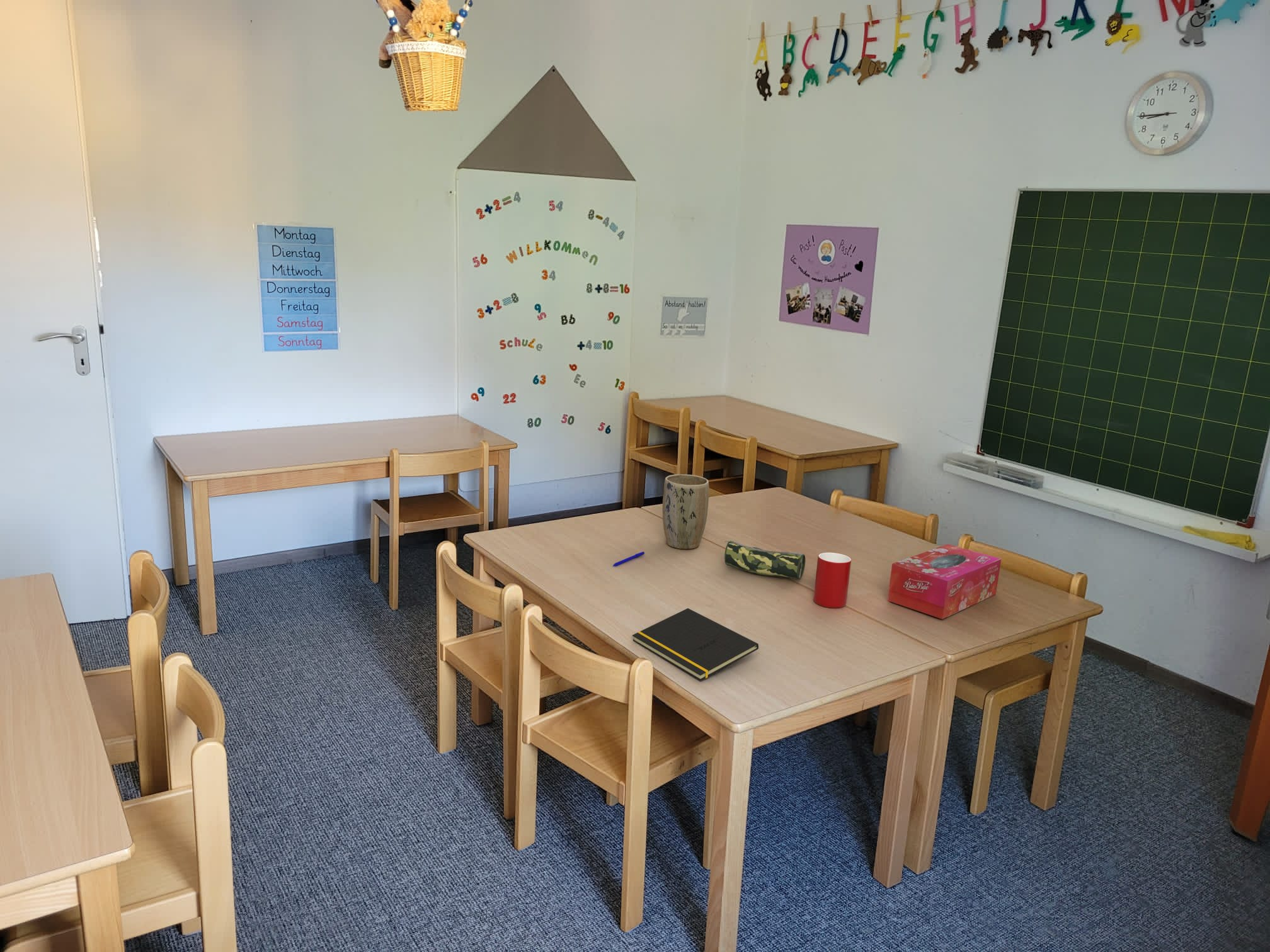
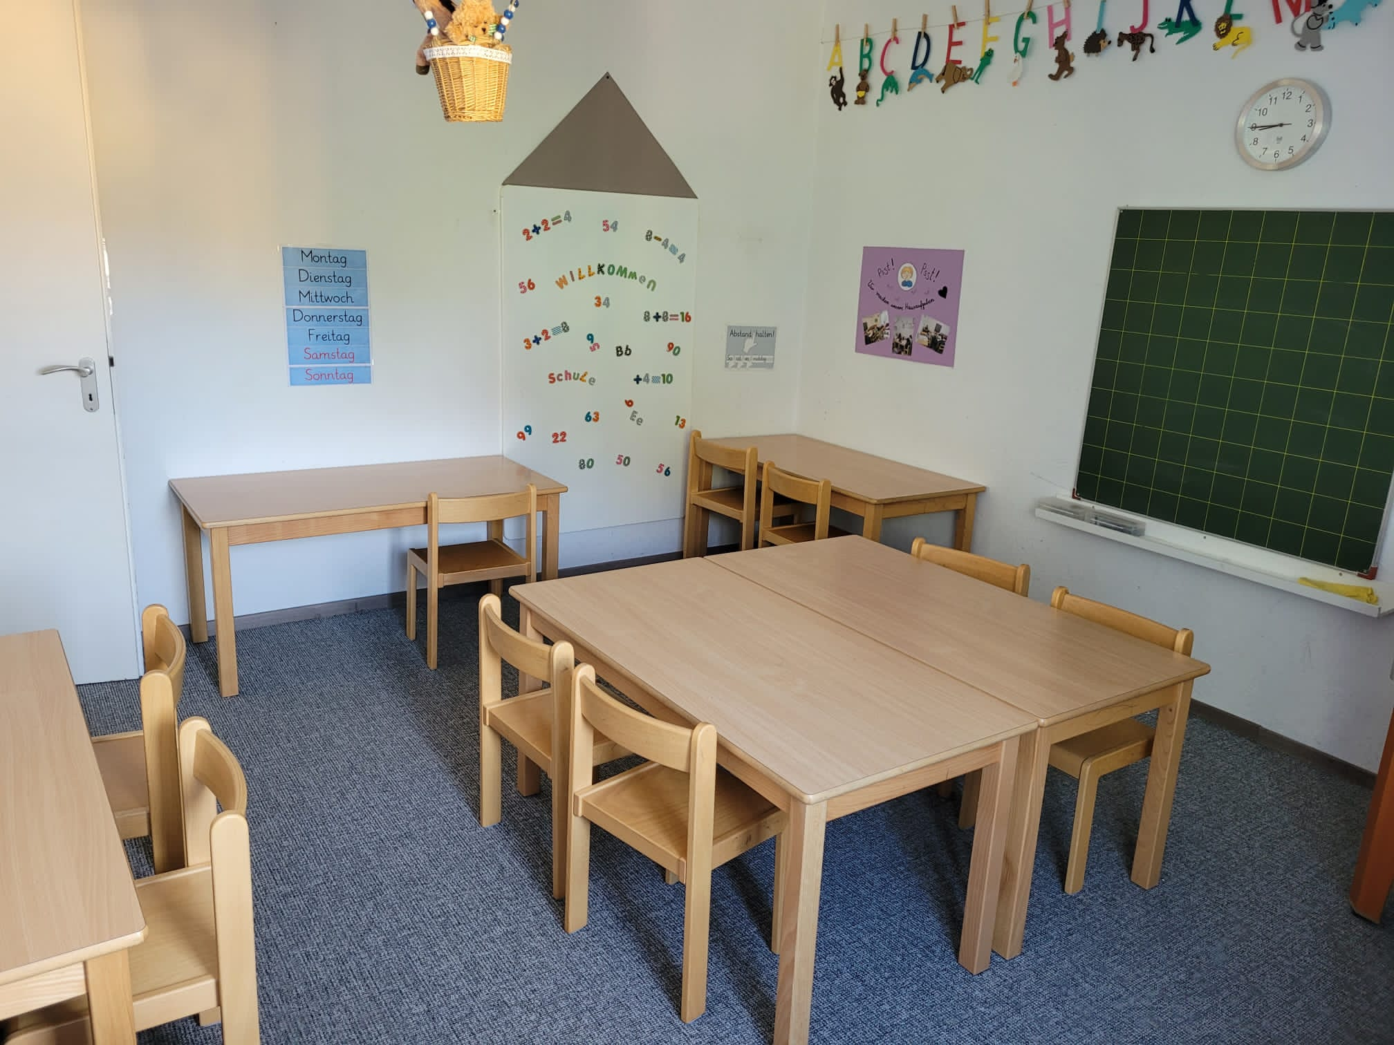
- tissue box [887,543,1002,620]
- pen [612,551,645,567]
- pencil case [724,540,806,580]
- notepad [632,608,759,681]
- plant pot [662,473,709,550]
- cup [813,552,852,609]
